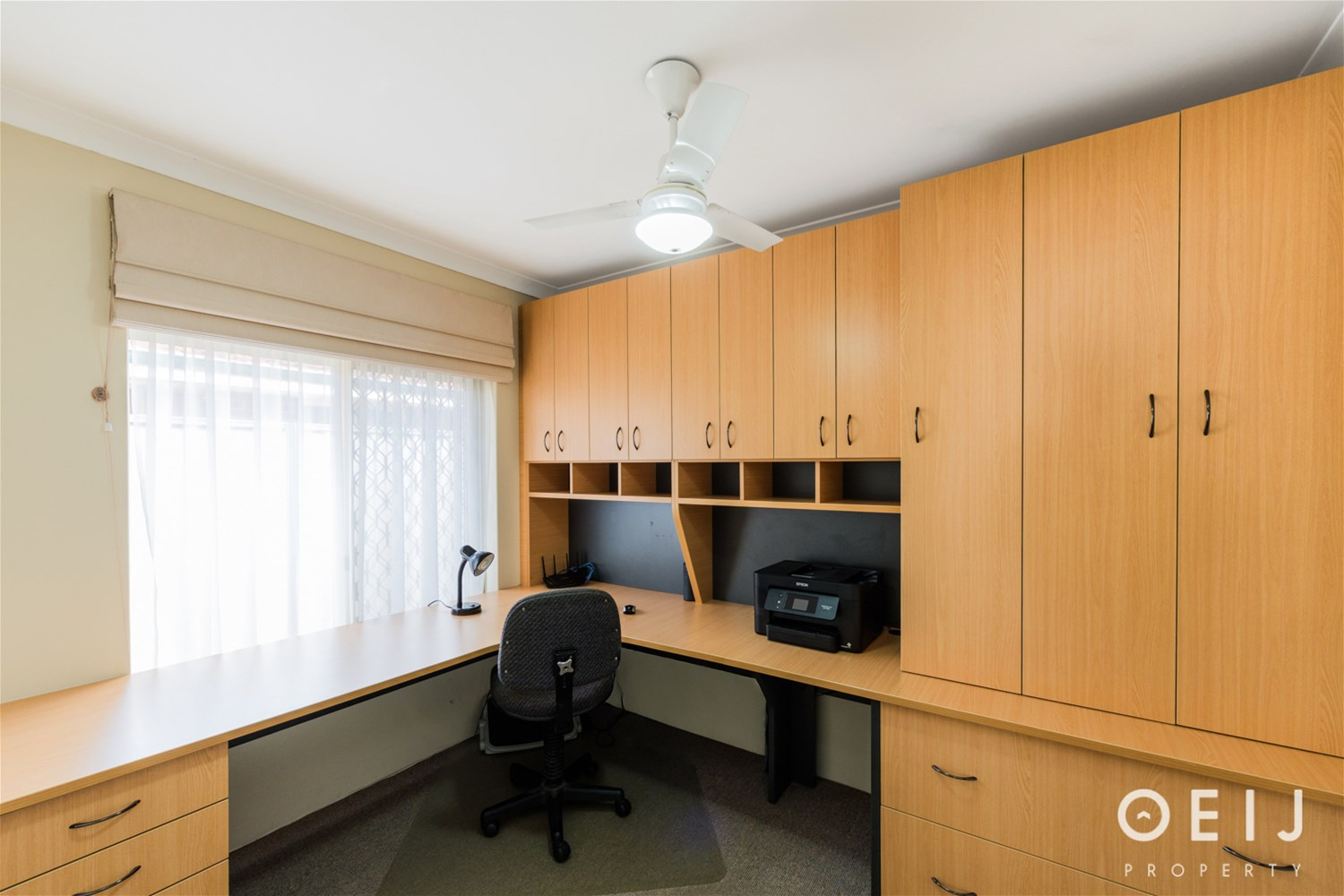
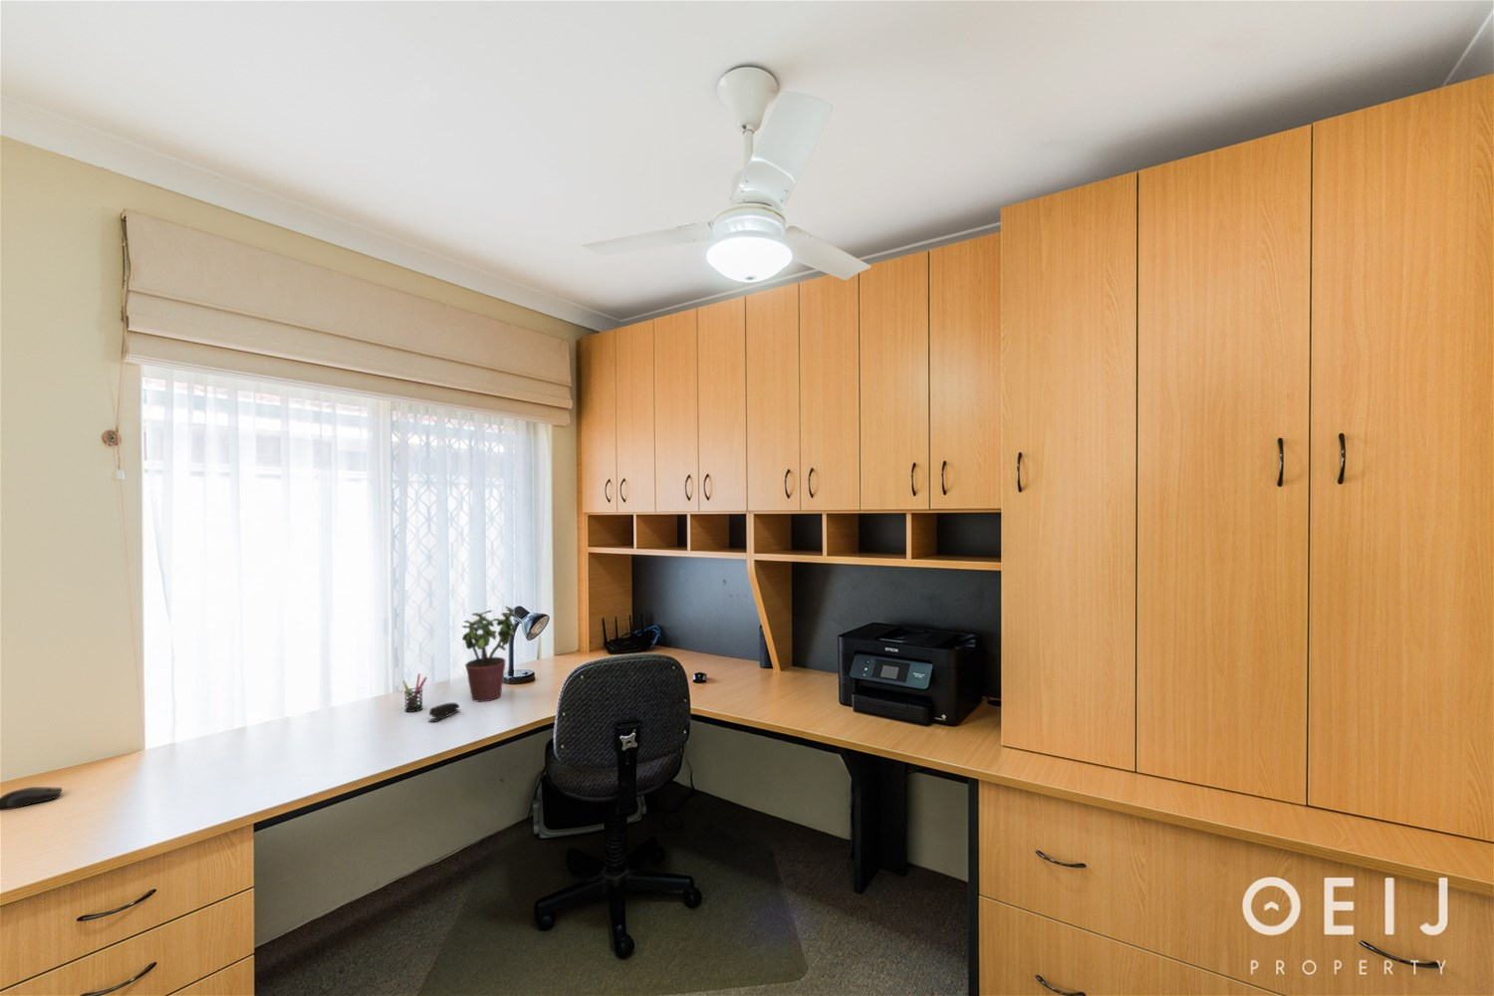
+ potted plant [461,606,522,704]
+ pen holder [401,674,428,714]
+ computer mouse [0,786,62,811]
+ stapler [427,703,461,723]
